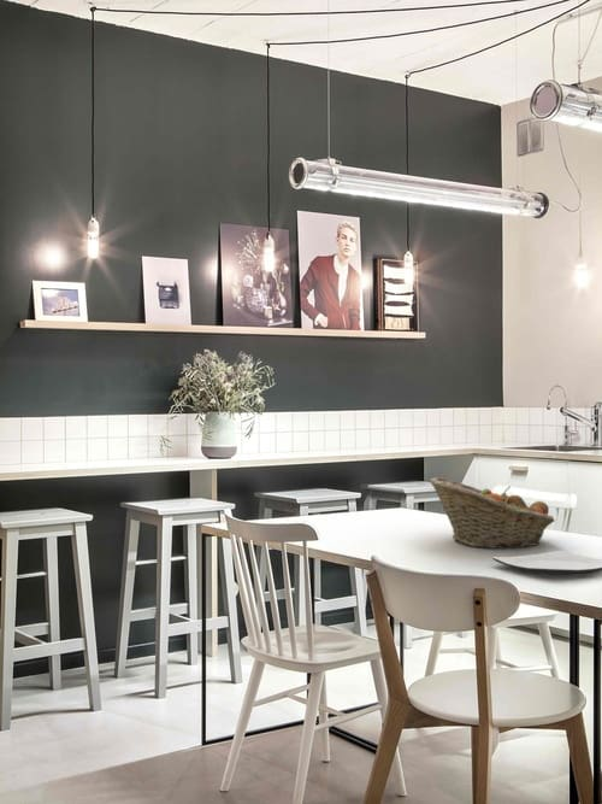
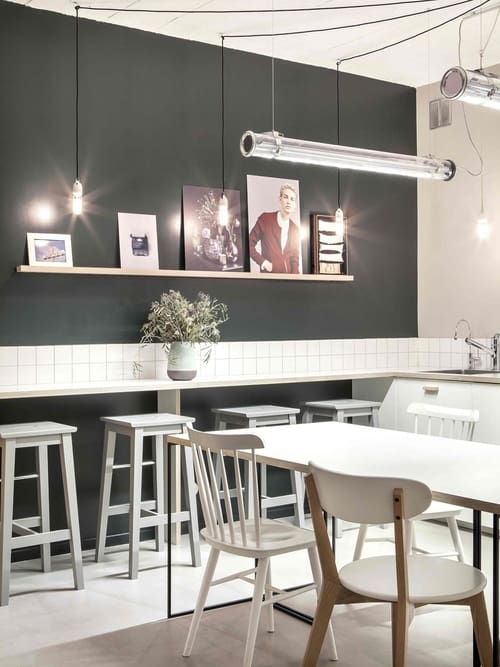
- plate [491,550,602,576]
- fruit basket [427,476,555,550]
